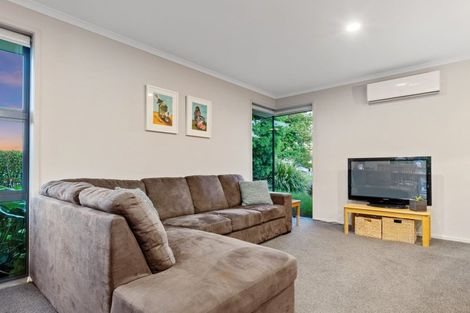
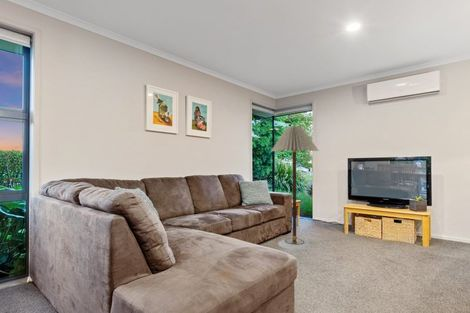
+ floor lamp [270,125,320,251]
